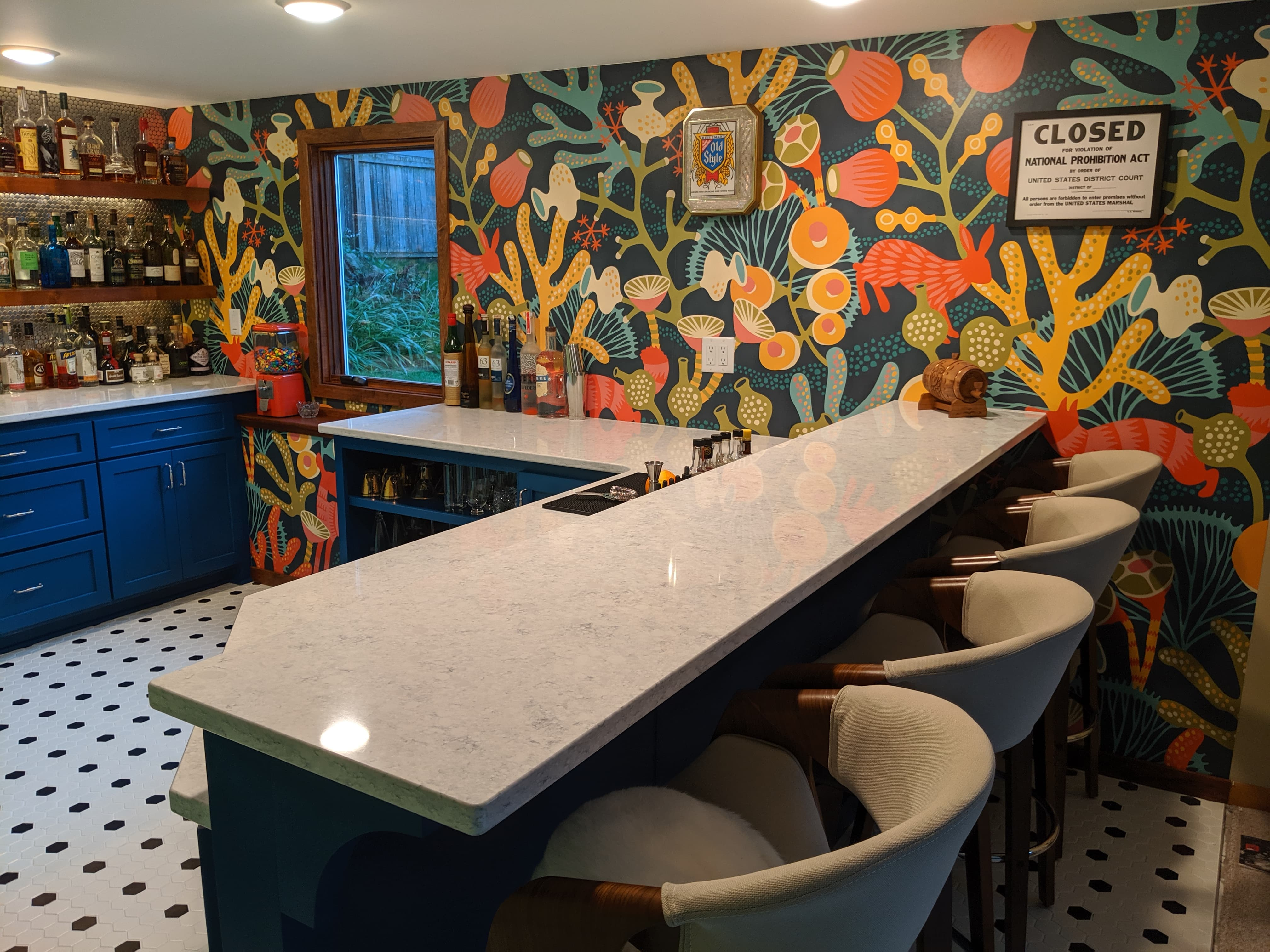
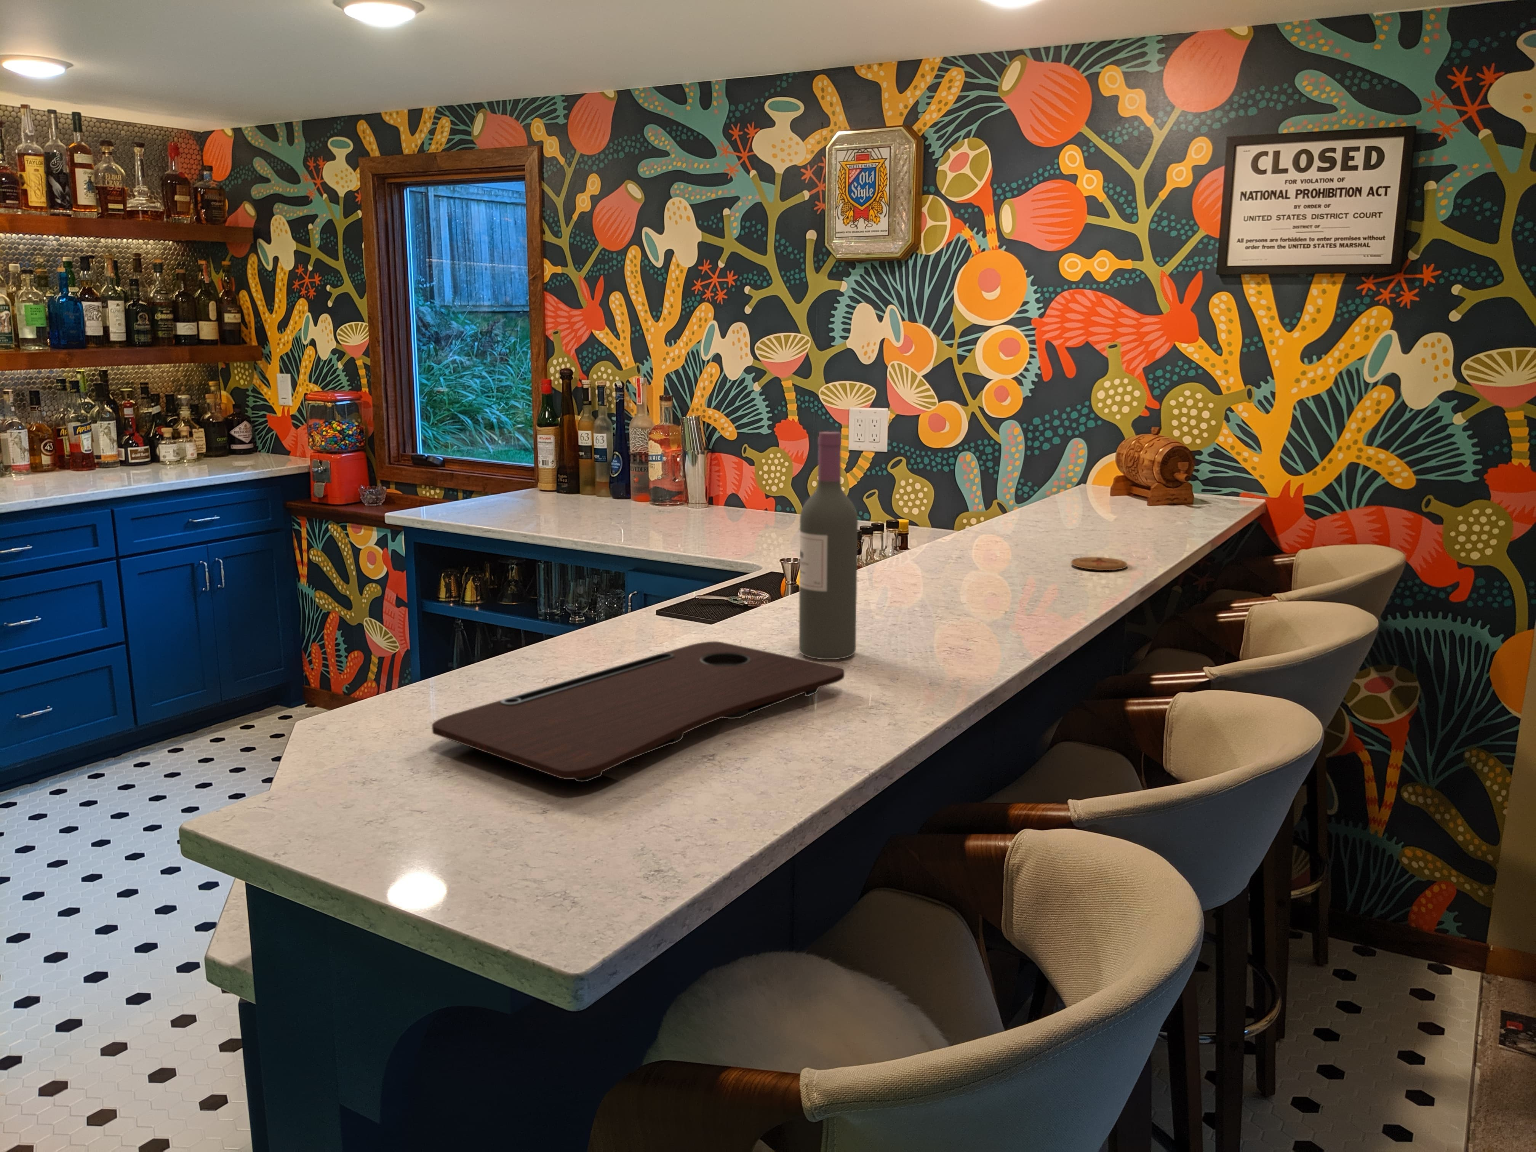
+ coaster [1070,557,1127,571]
+ cutting board [432,641,845,782]
+ wine bottle [798,431,859,659]
